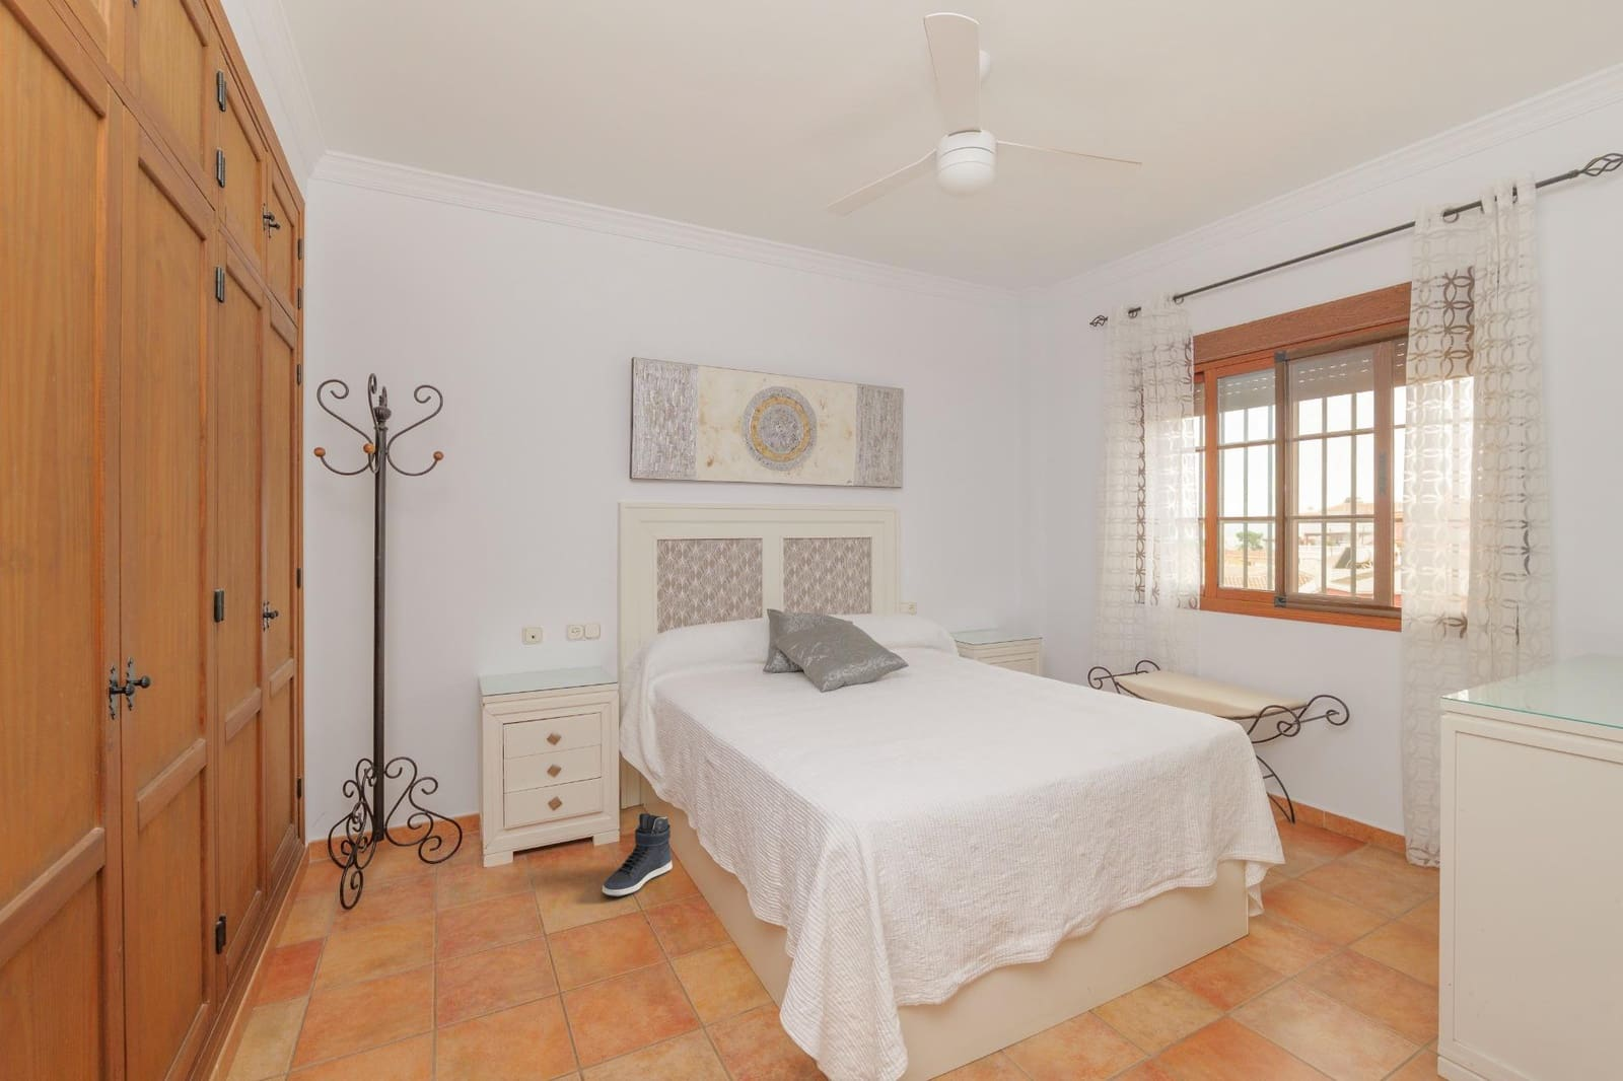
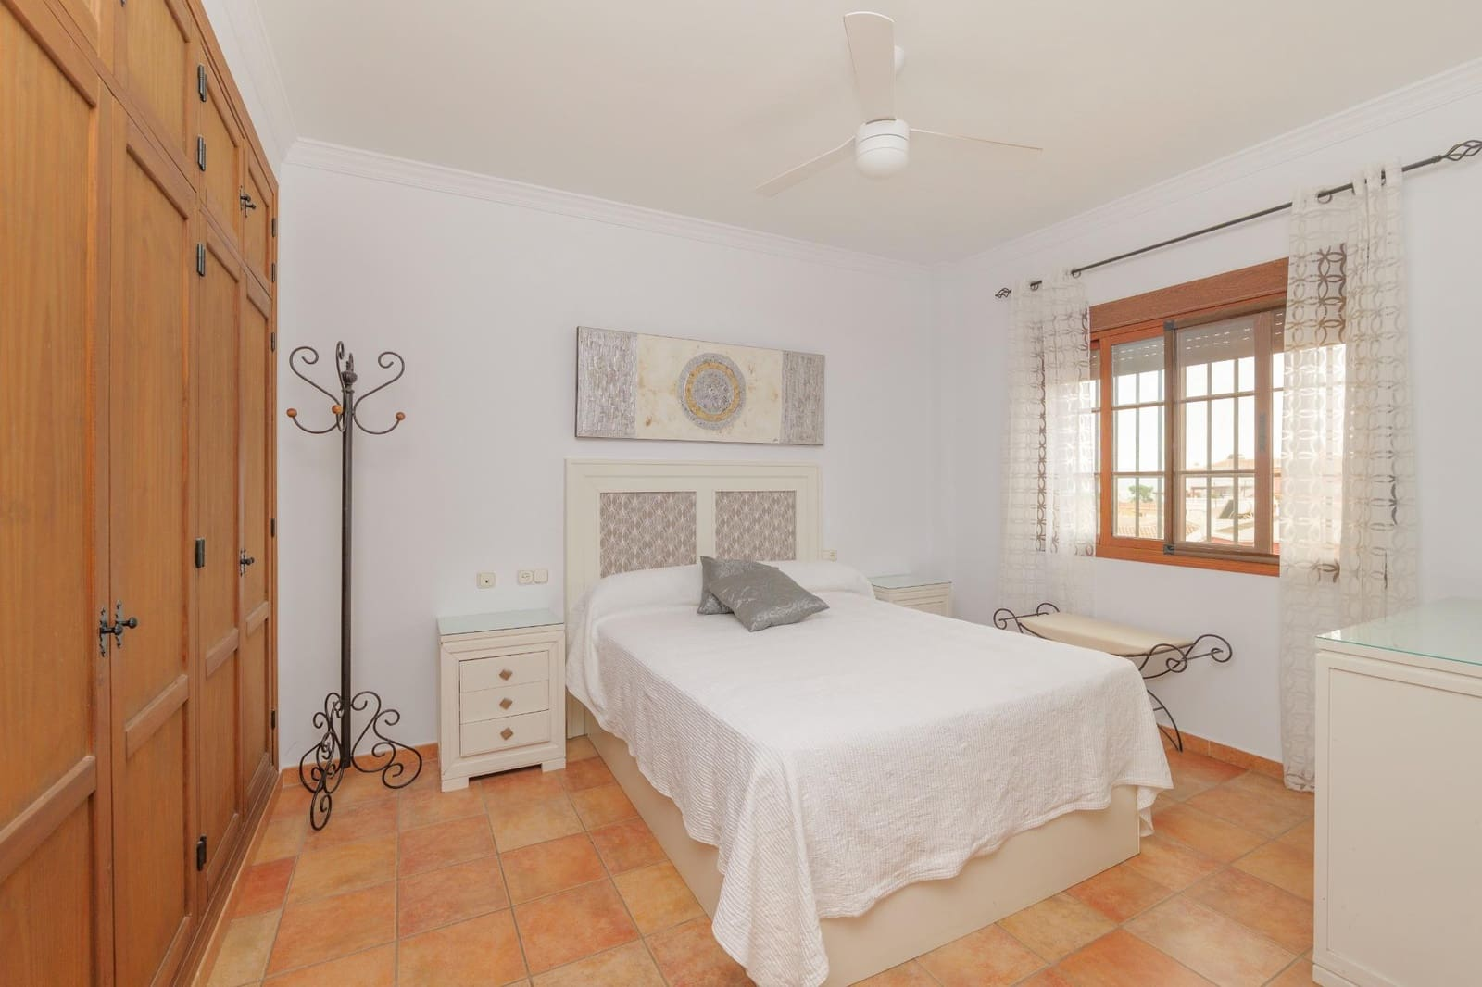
- sneaker [601,811,673,898]
